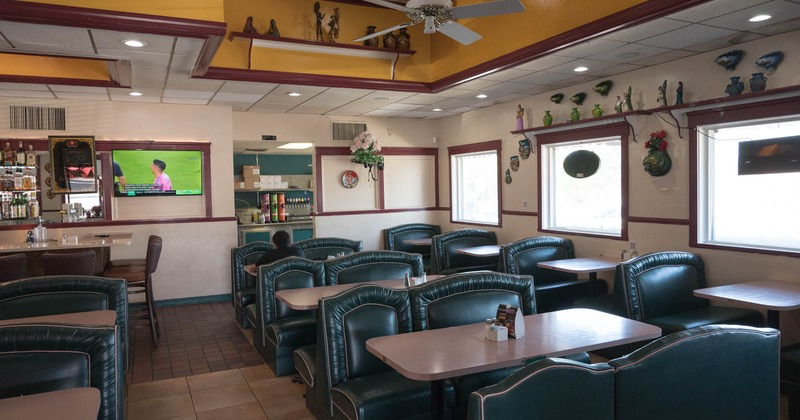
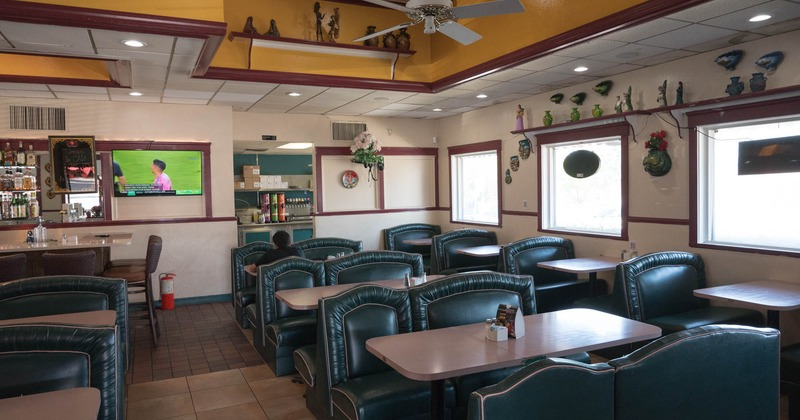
+ fire extinguisher [158,269,177,310]
